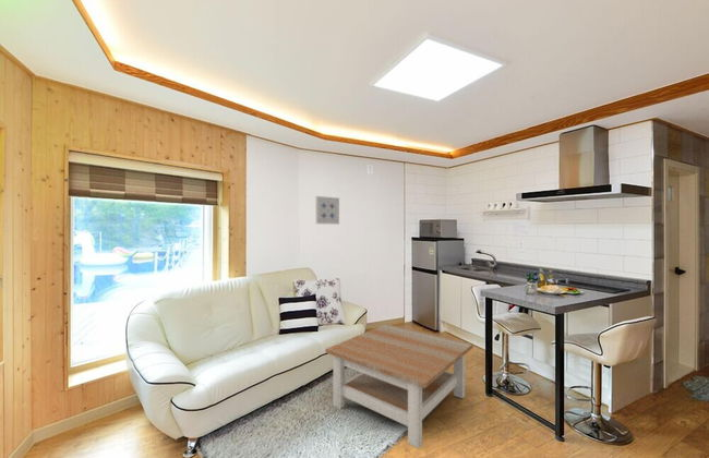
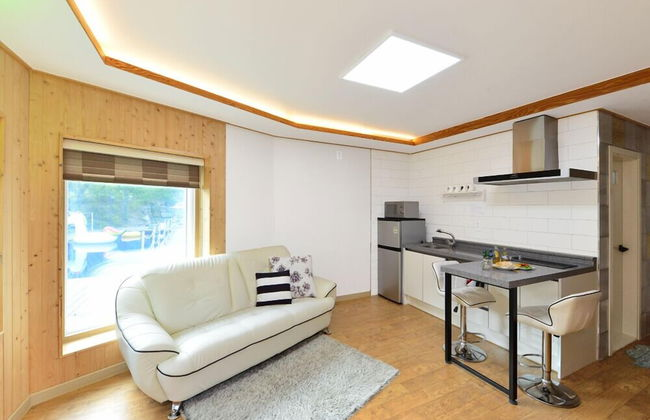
- coffee table [324,323,474,449]
- wall art [315,195,340,226]
